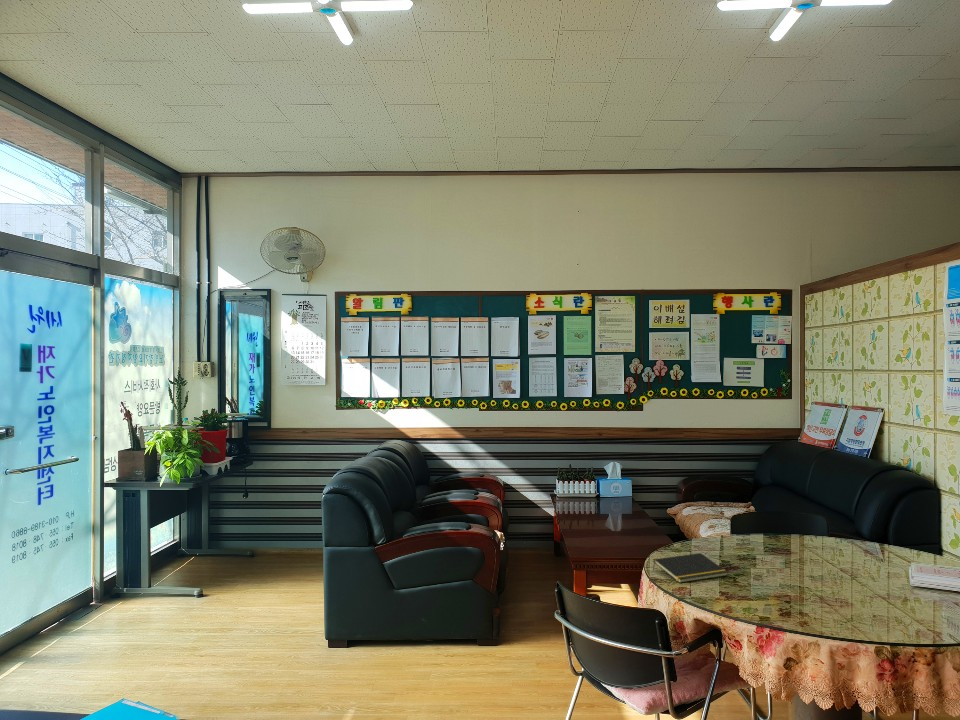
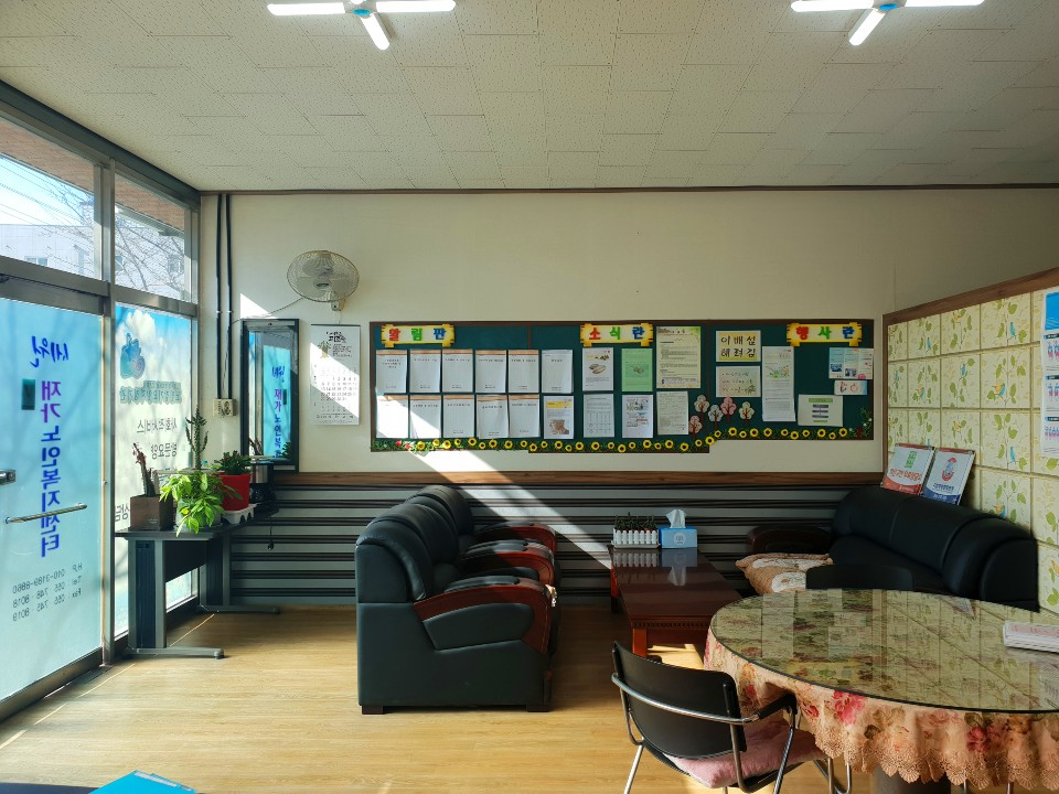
- notepad [652,552,729,584]
